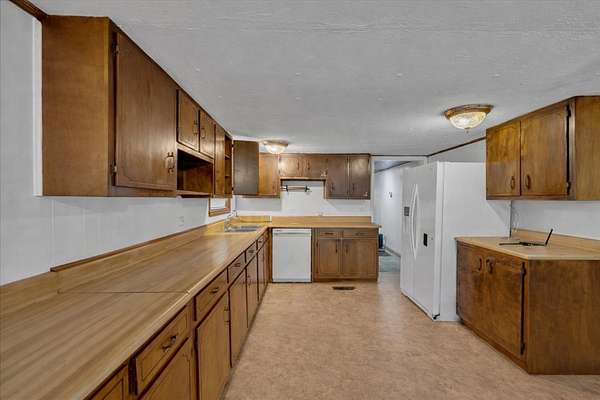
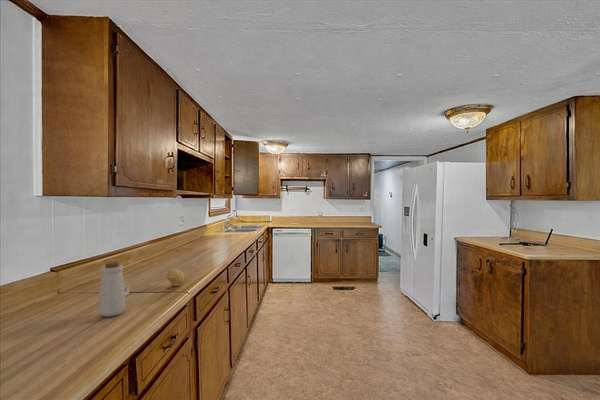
+ fruit [166,264,185,287]
+ bottle [98,261,131,318]
